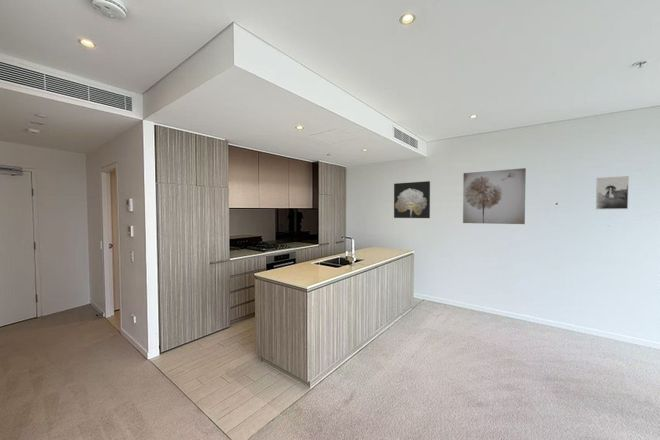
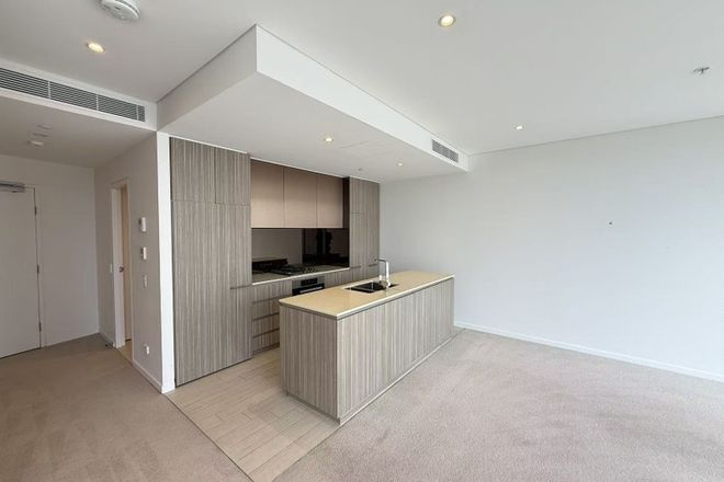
- wall art [462,167,527,225]
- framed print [595,175,630,210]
- wall art [393,180,431,219]
